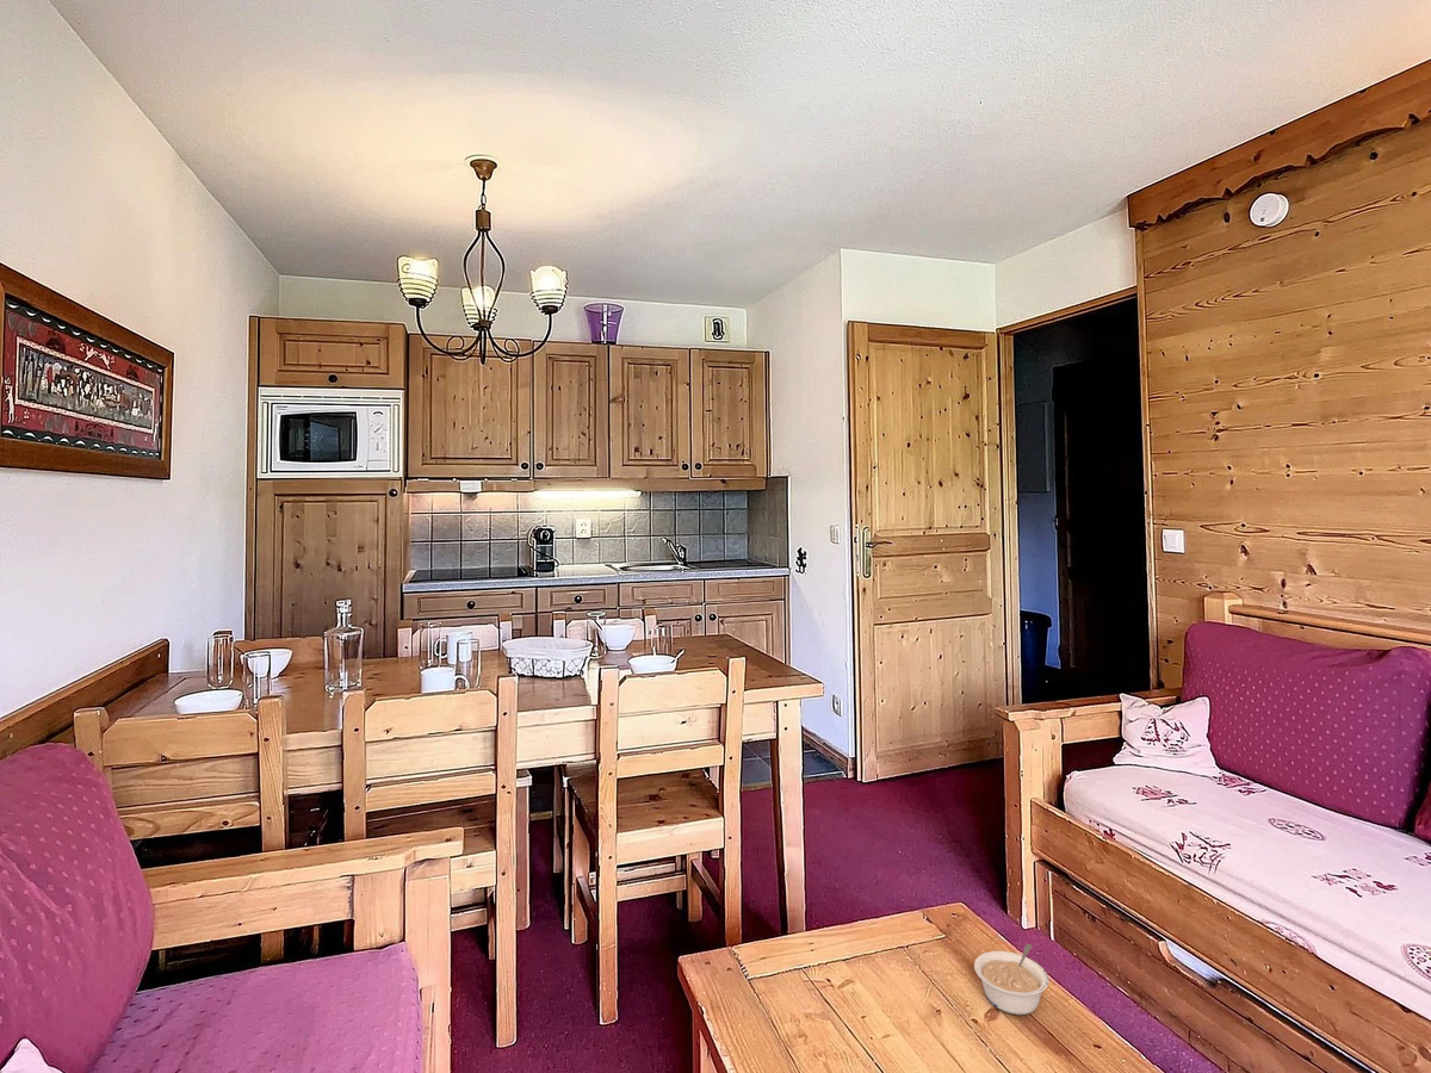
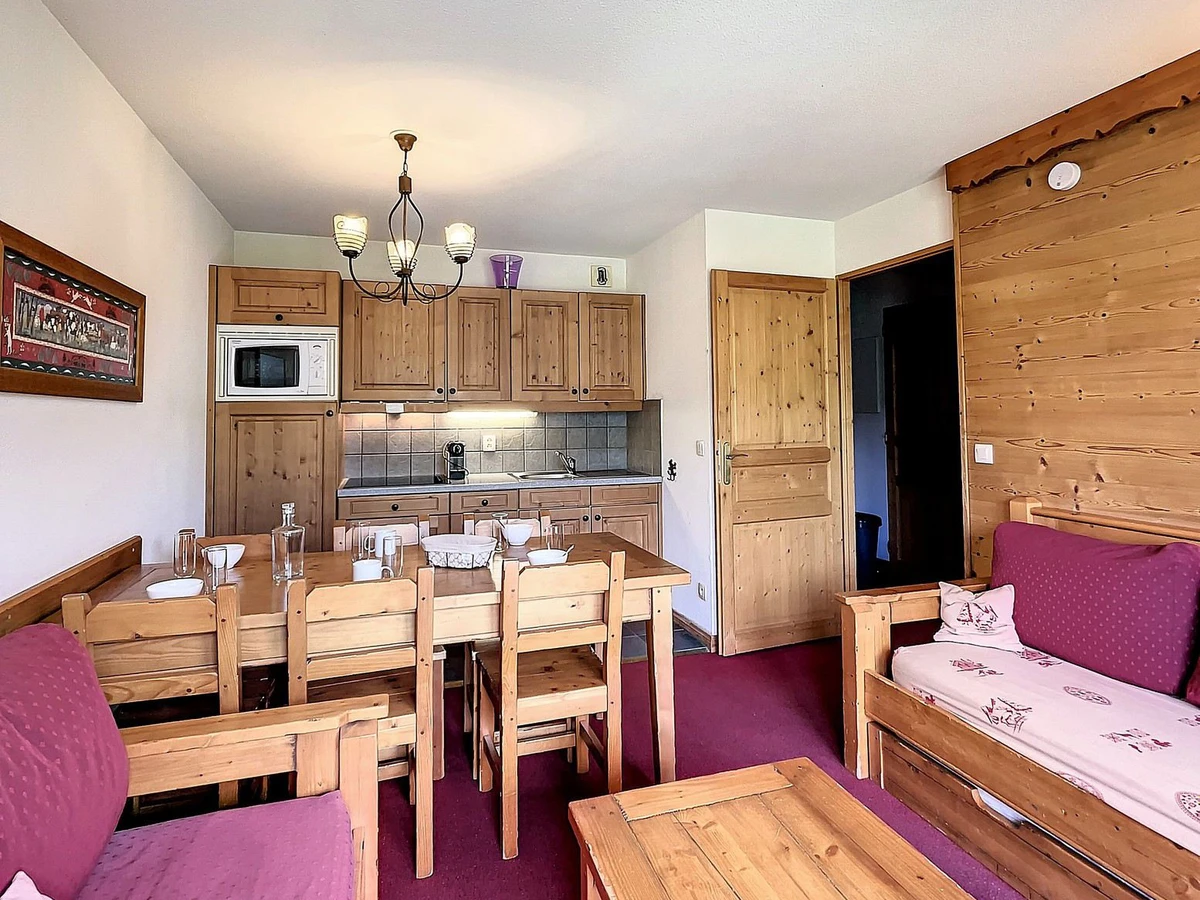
- legume [973,943,1051,1016]
